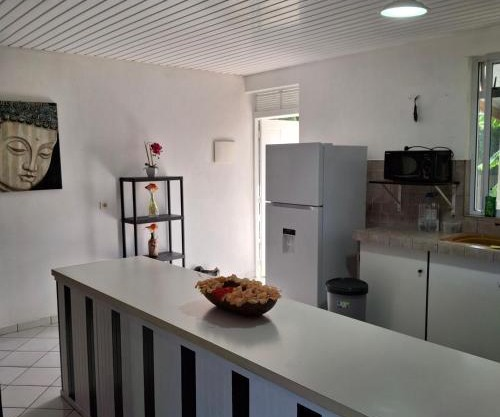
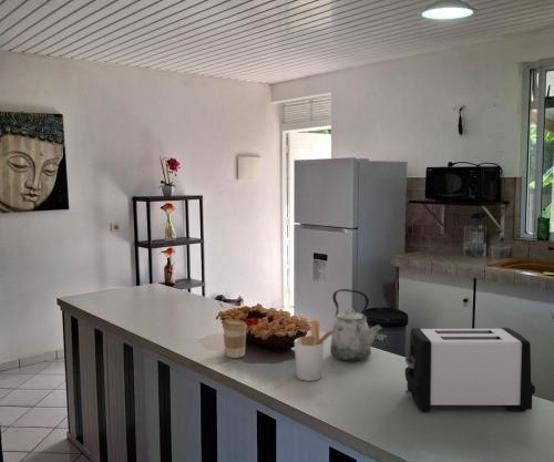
+ coffee cup [222,318,248,359]
+ utensil holder [294,319,337,382]
+ toaster [404,327,536,413]
+ kettle [329,288,384,362]
